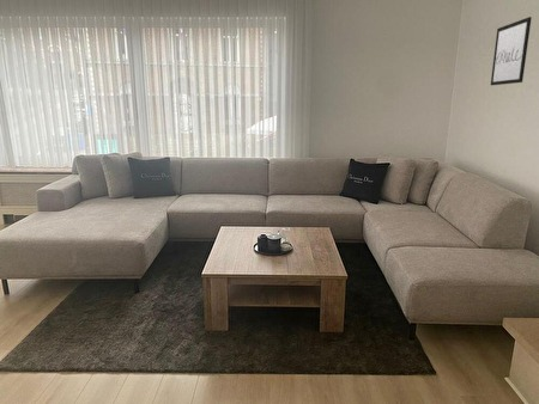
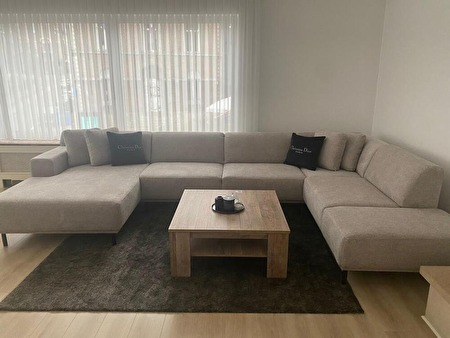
- wall art [490,16,533,86]
